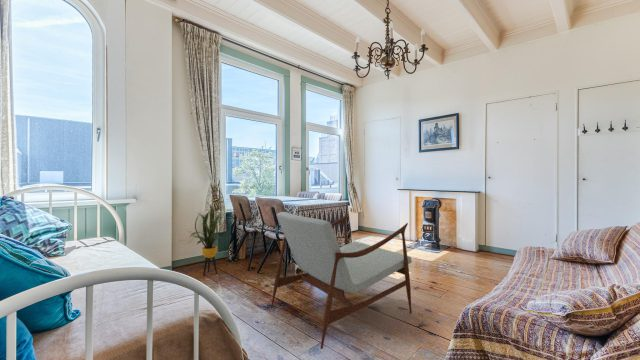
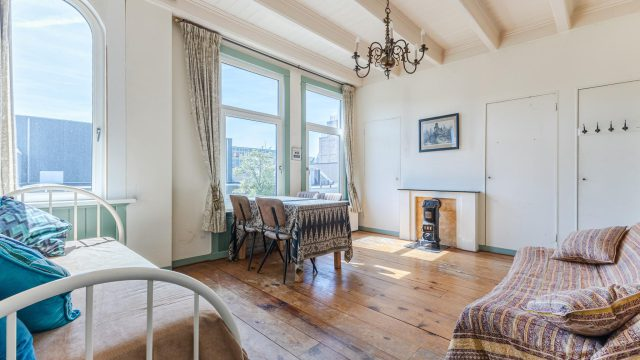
- armchair [271,211,413,350]
- house plant [188,203,237,276]
